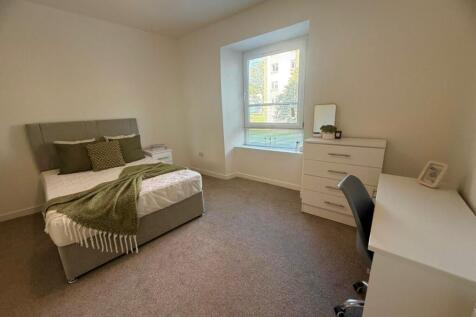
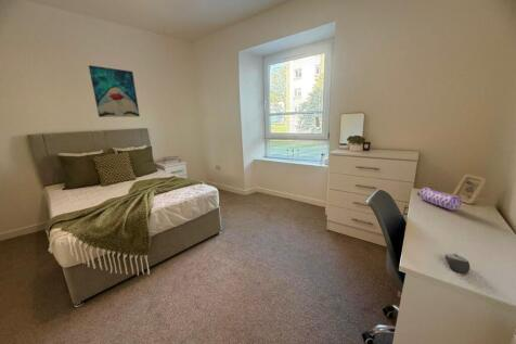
+ computer mouse [444,253,470,276]
+ pencil case [416,186,462,212]
+ wall art [88,64,141,118]
